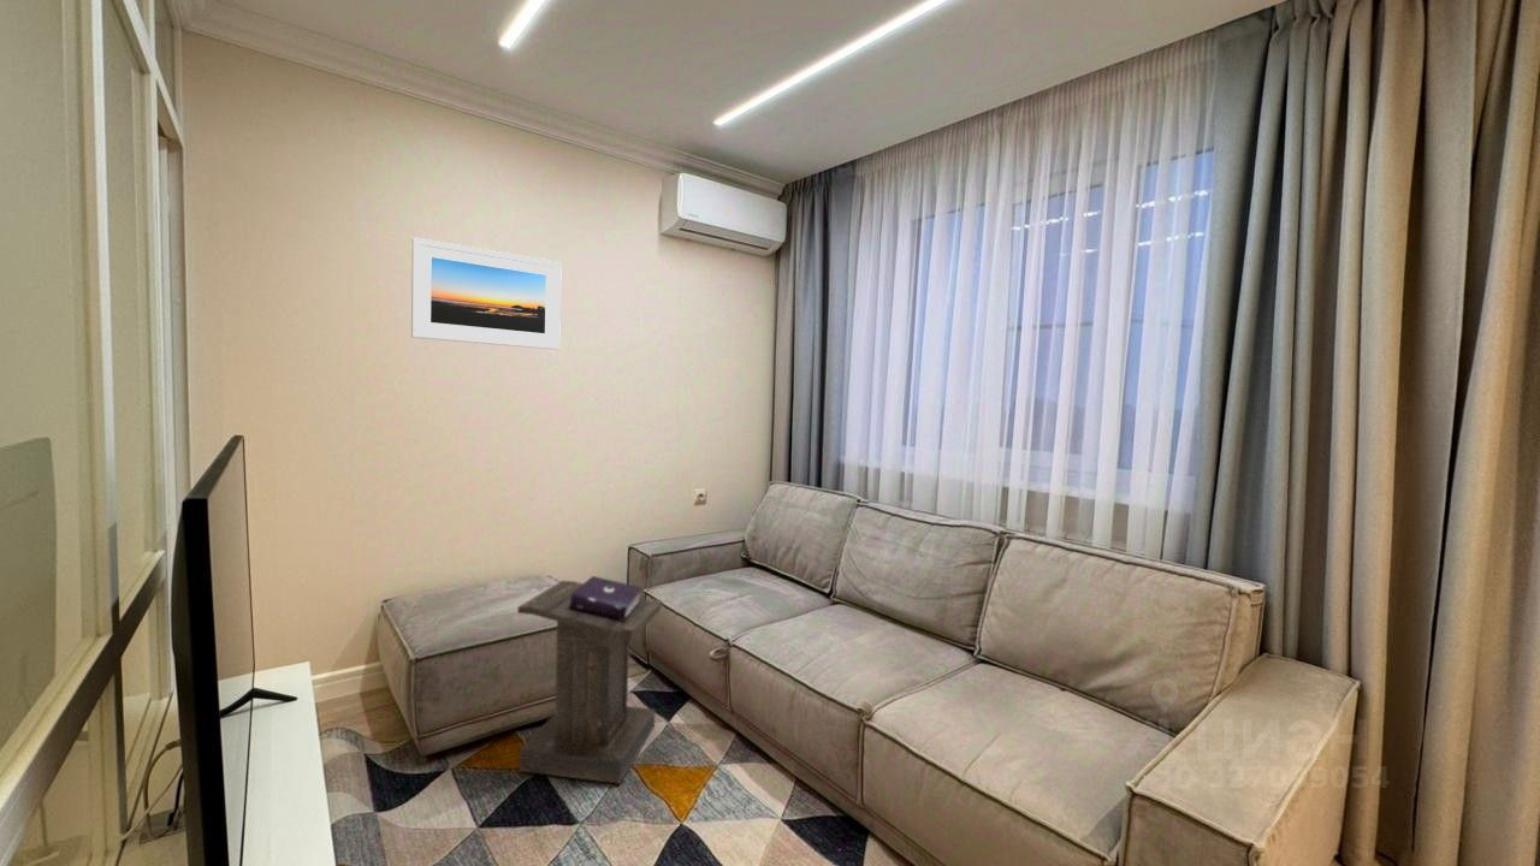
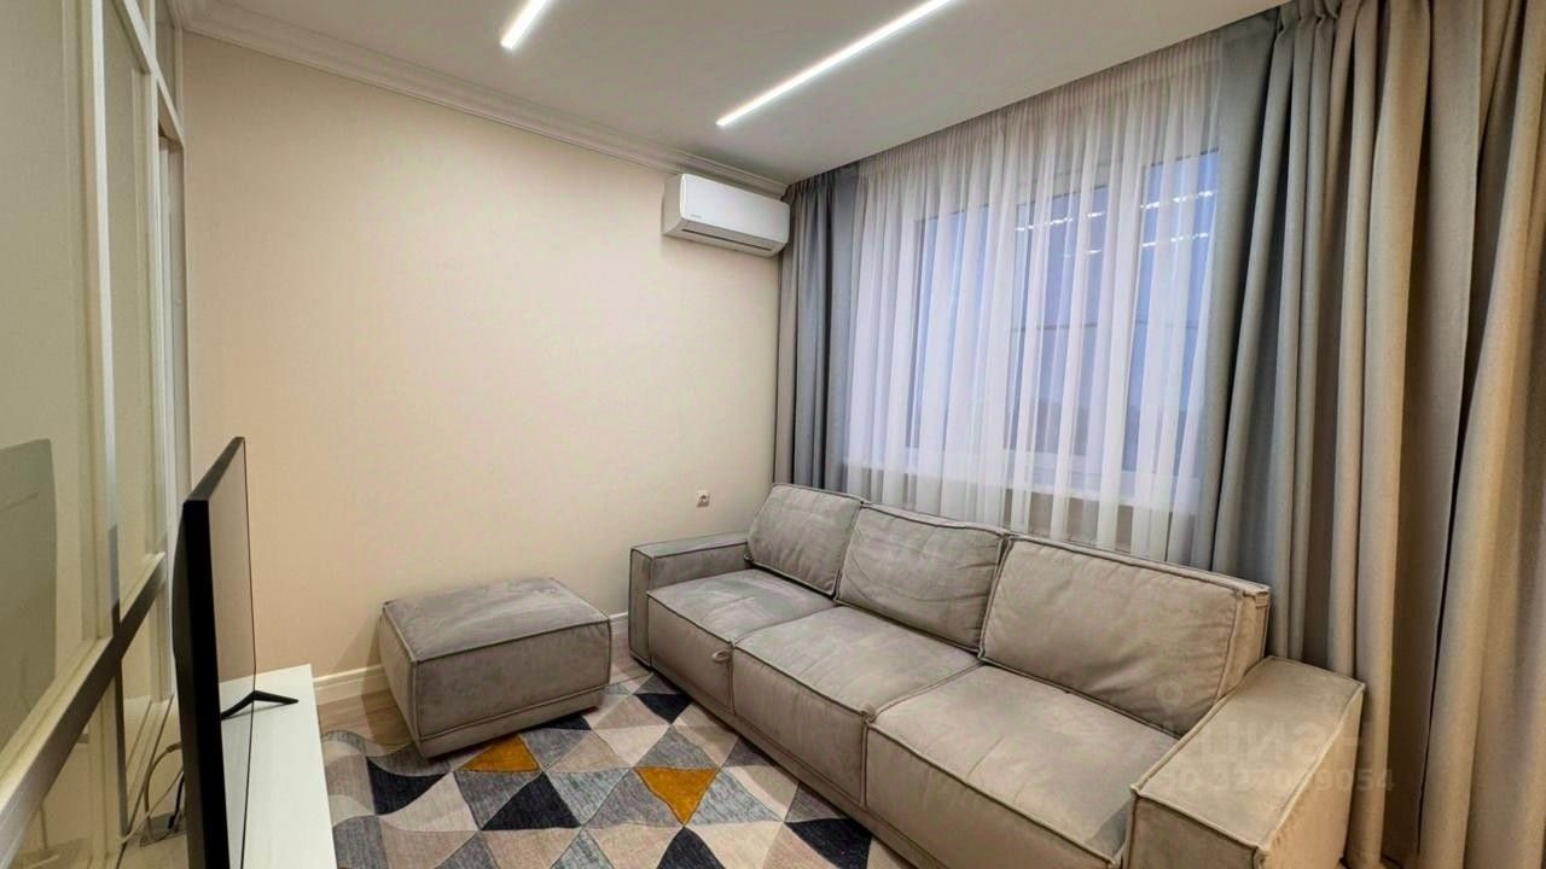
- lectern [516,575,663,785]
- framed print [410,236,563,351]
